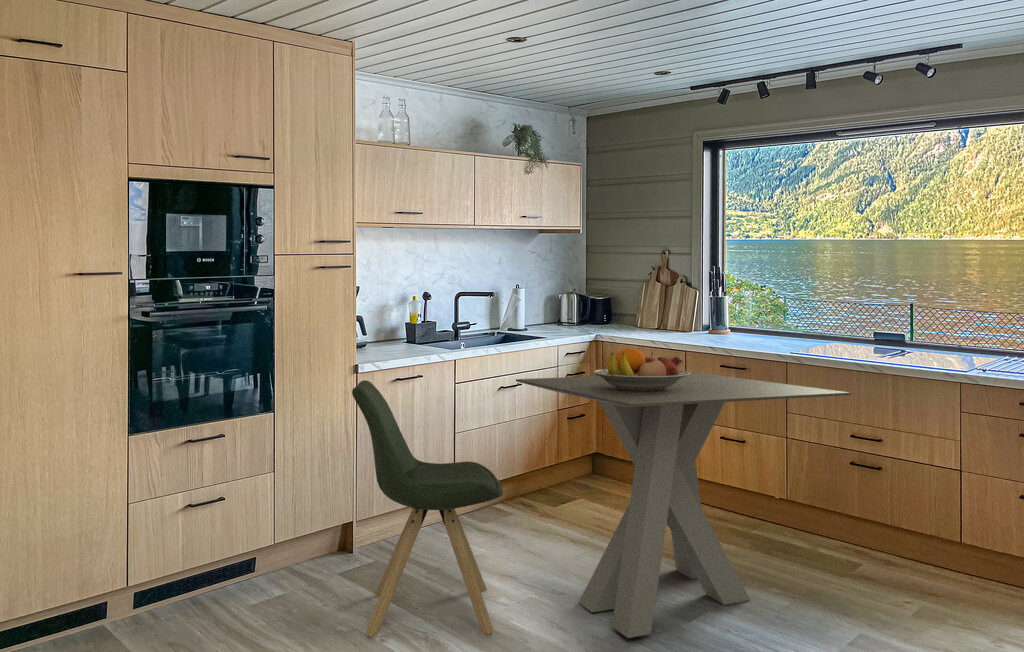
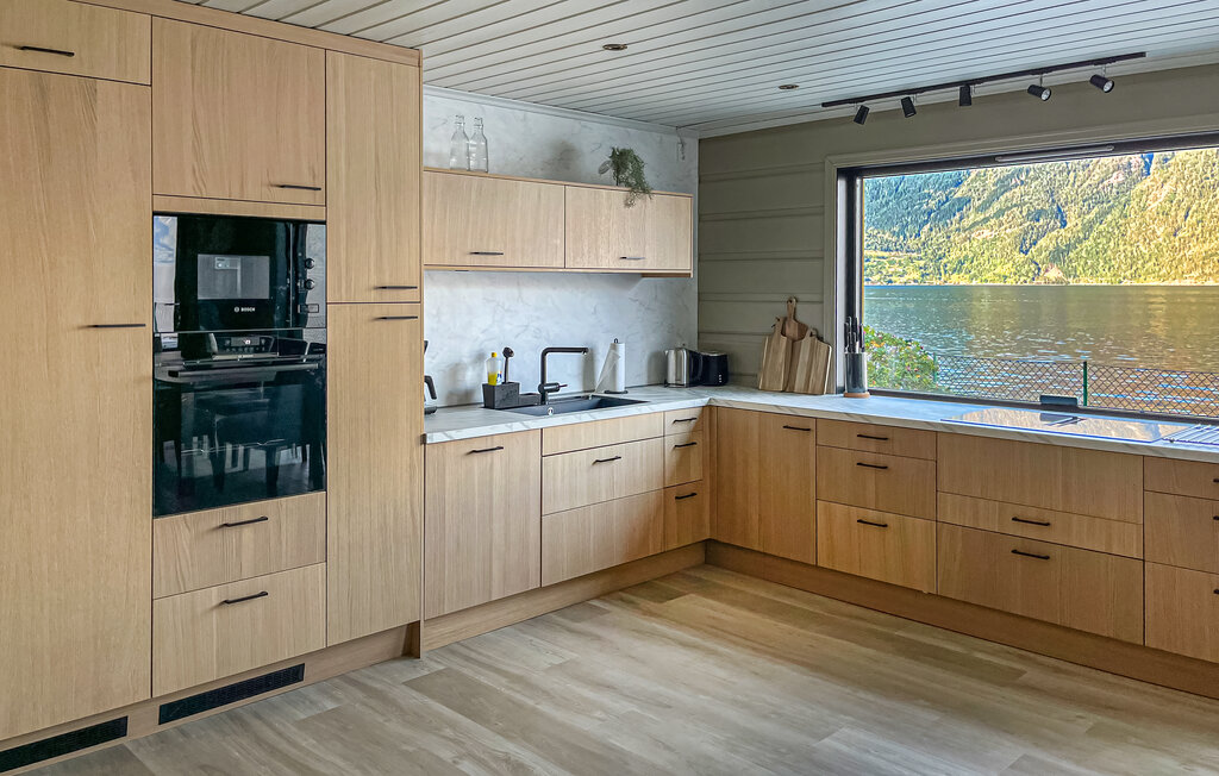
- dining table [515,372,852,639]
- chair [351,379,504,638]
- fruit bowl [592,347,690,391]
